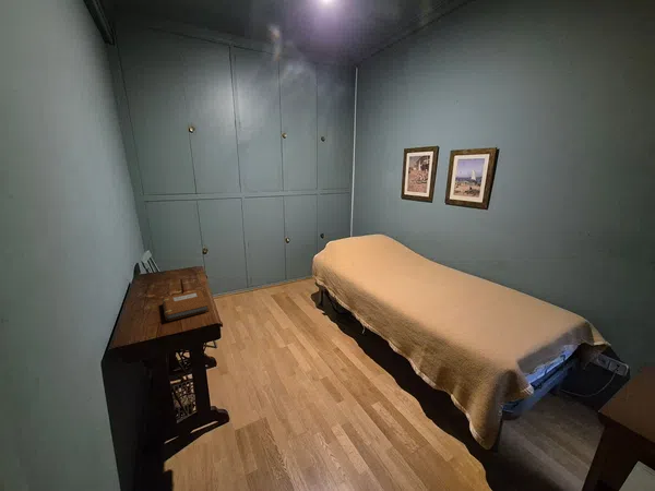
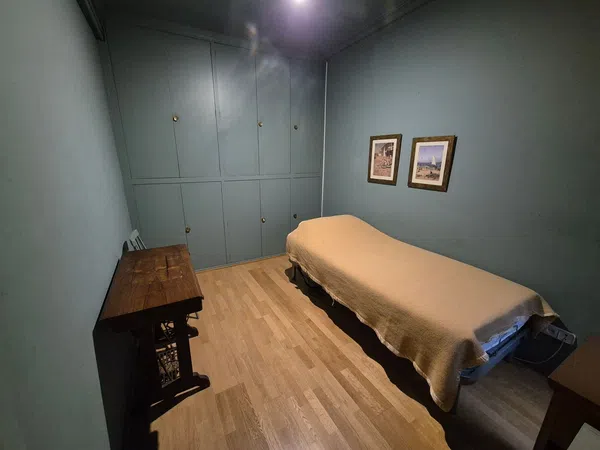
- notebook [162,289,210,322]
